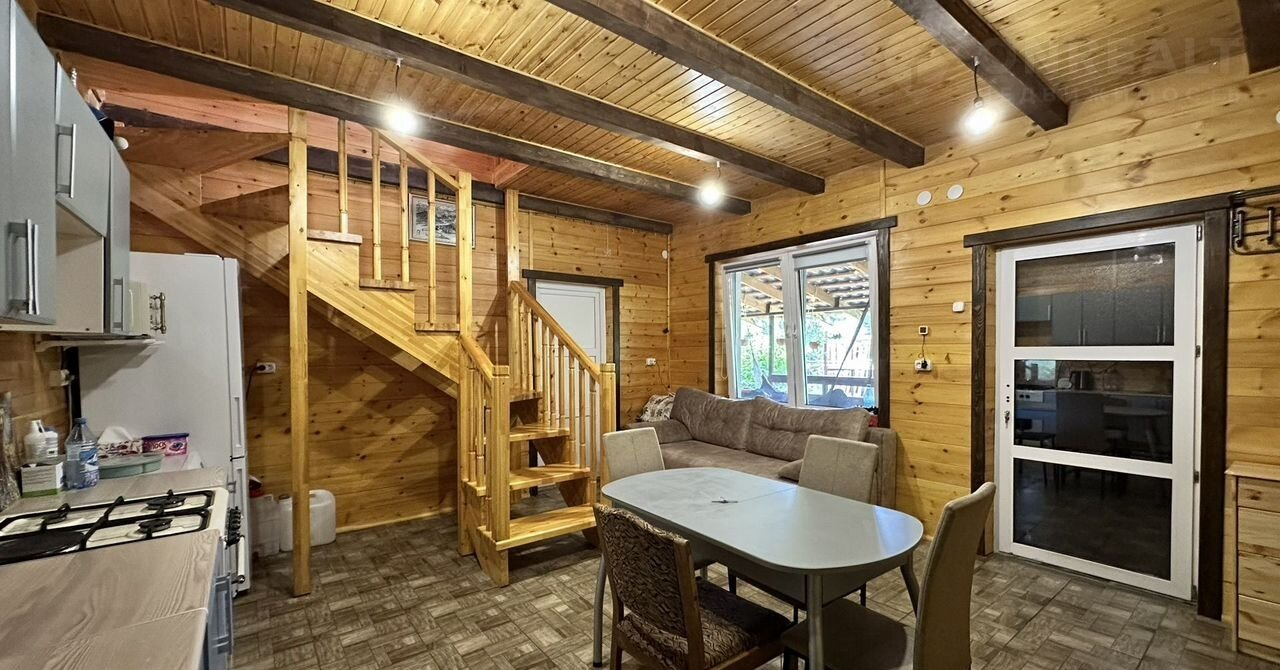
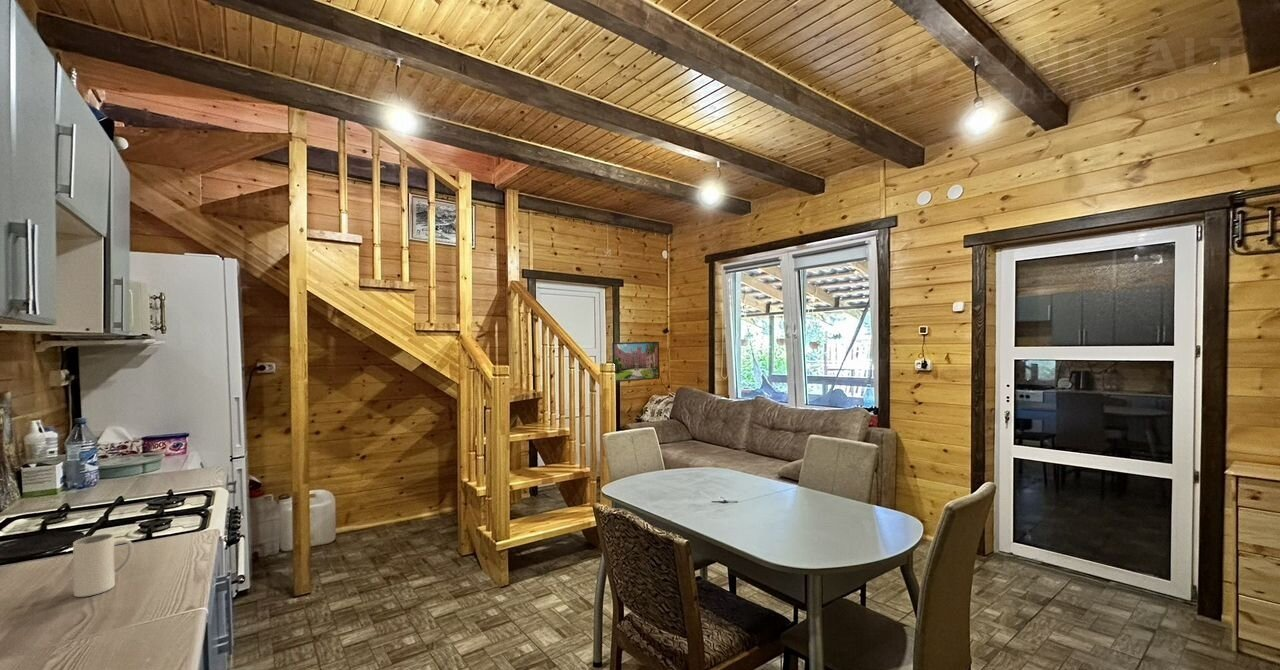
+ mug [72,533,134,598]
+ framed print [611,341,660,383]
